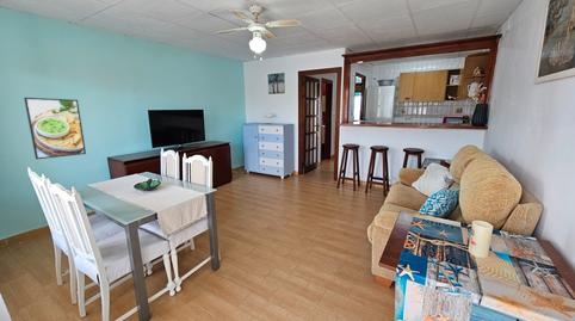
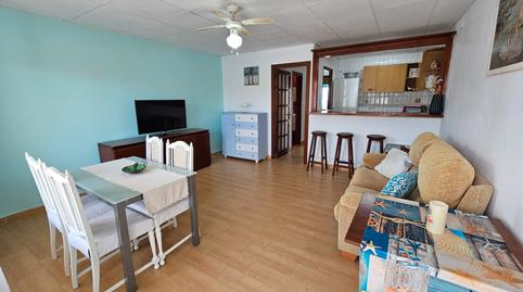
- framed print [23,97,87,160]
